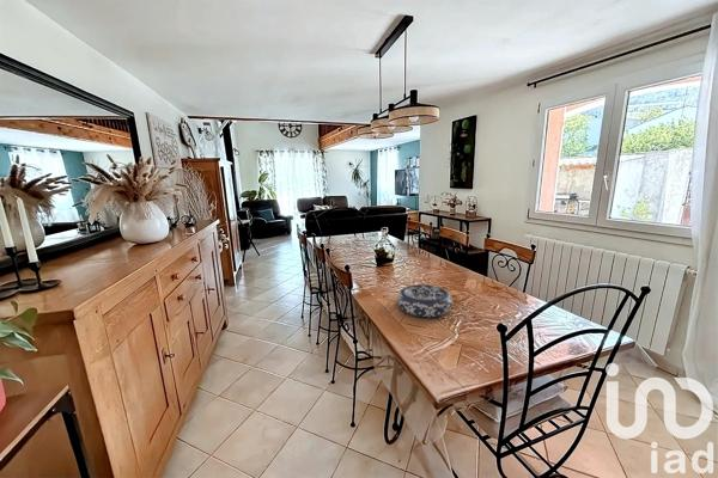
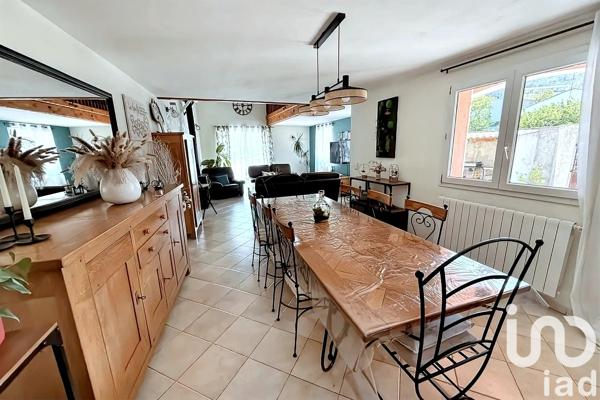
- decorative bowl [396,283,454,318]
